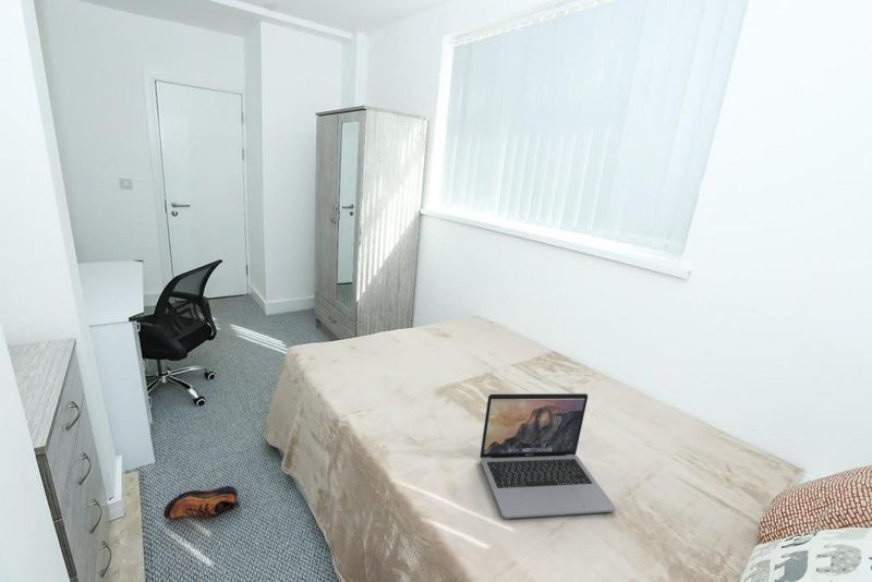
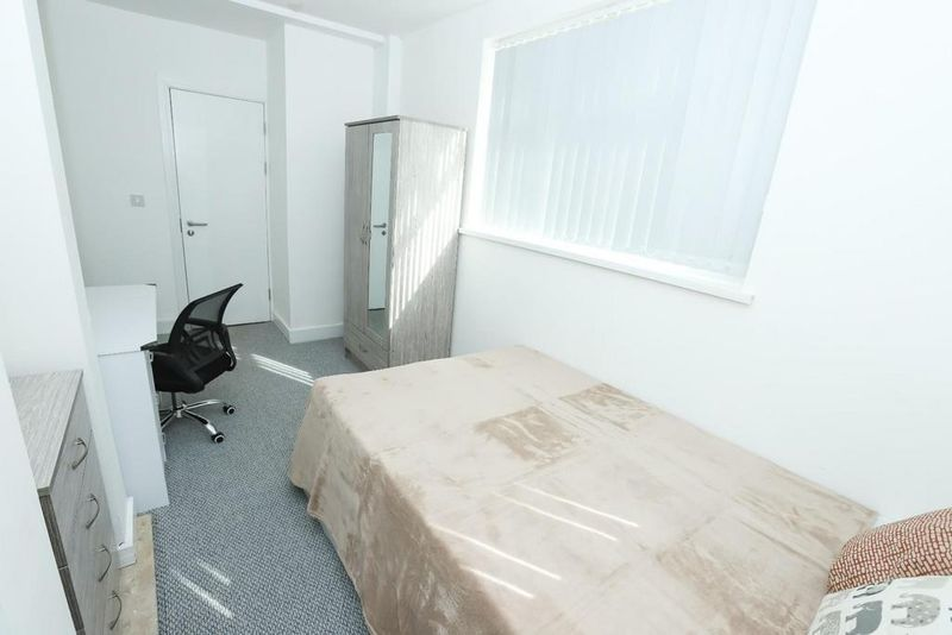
- laptop [479,392,617,520]
- shoe [162,485,241,520]
